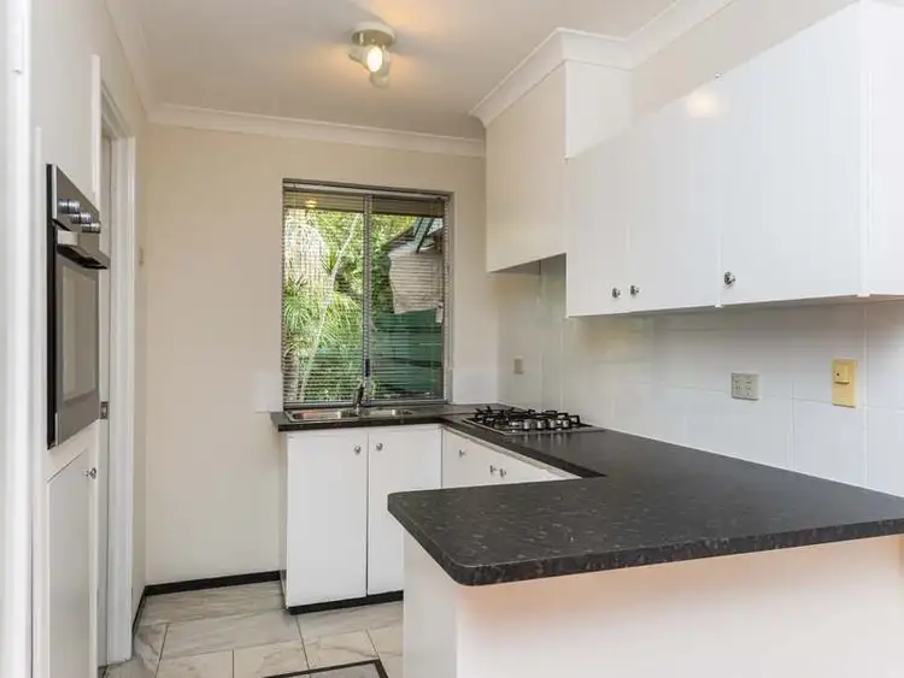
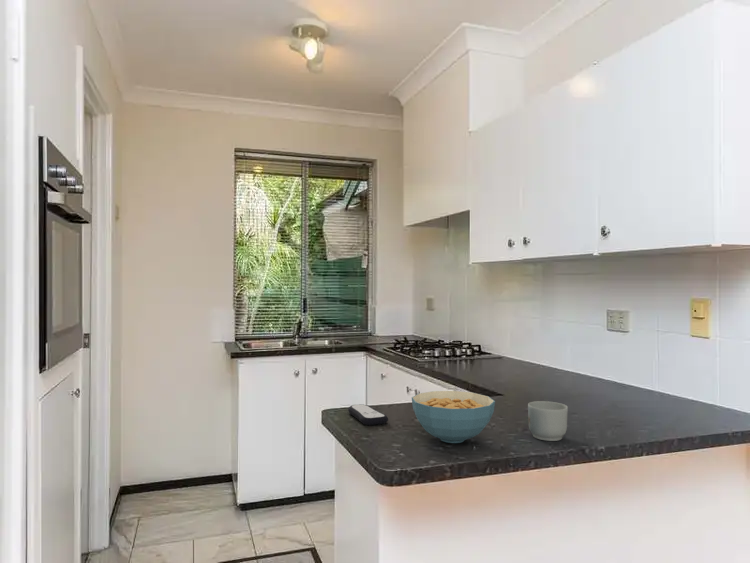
+ cereal bowl [411,390,496,444]
+ mug [527,400,569,442]
+ remote control [347,403,389,426]
